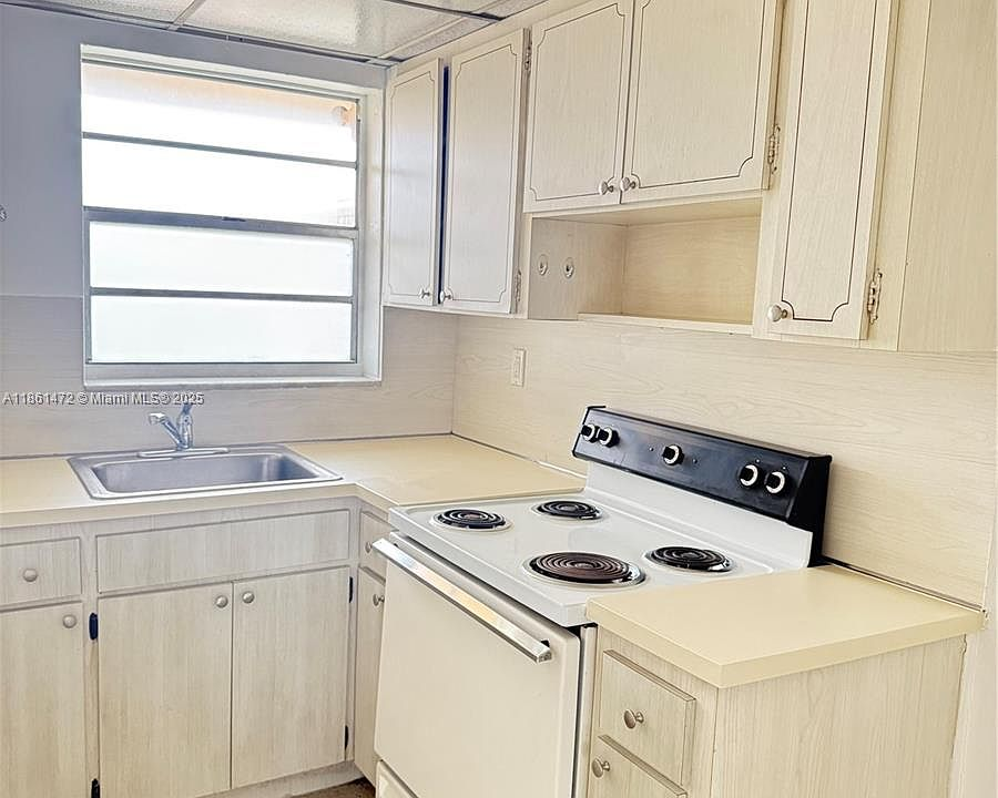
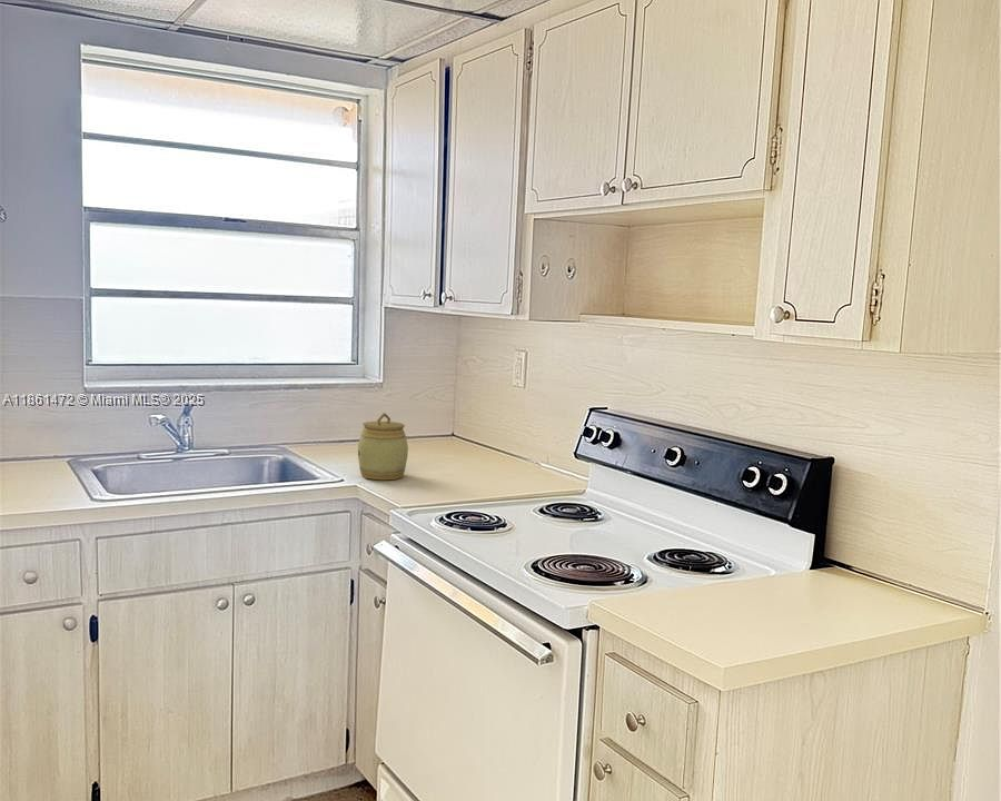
+ jar [357,412,409,481]
